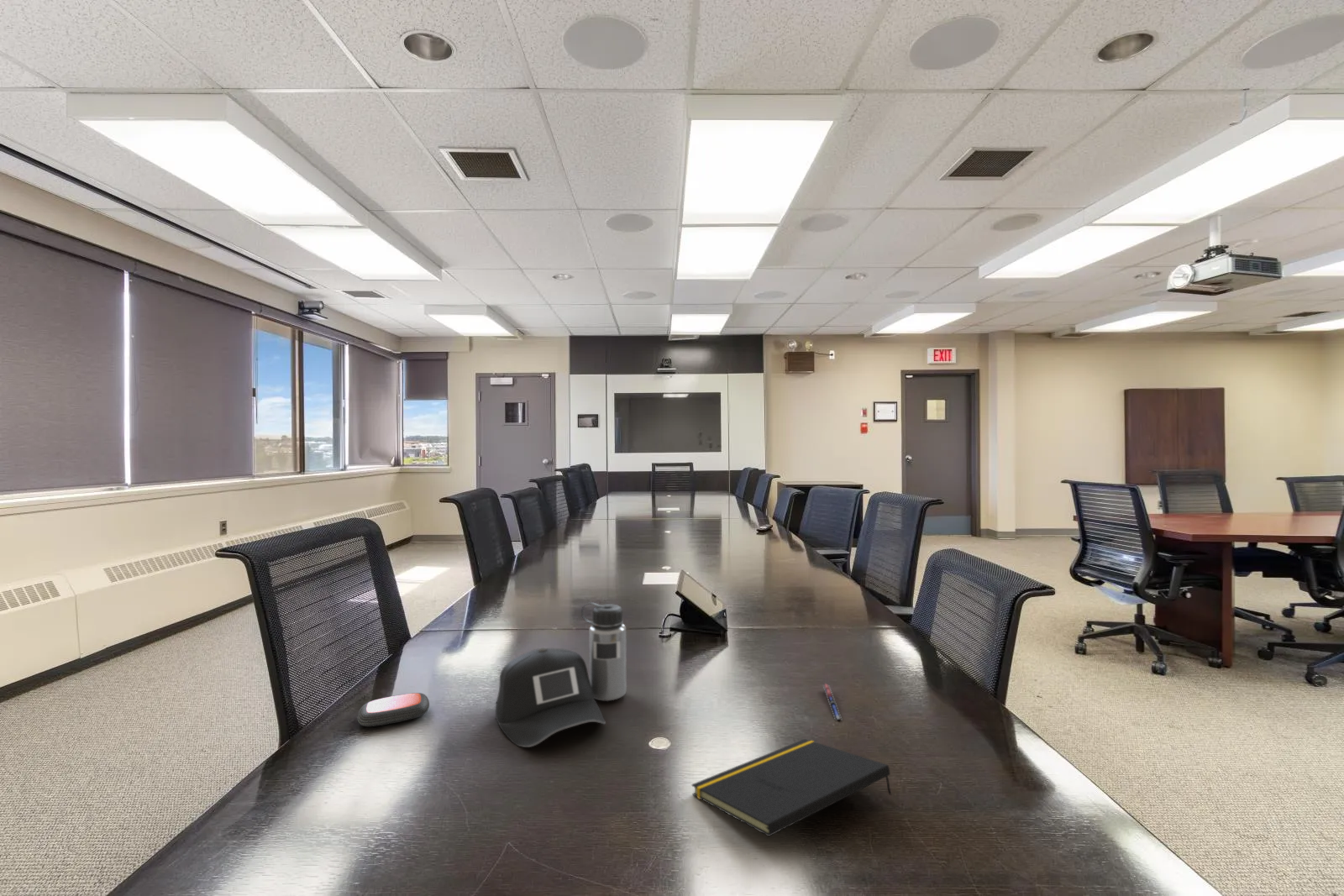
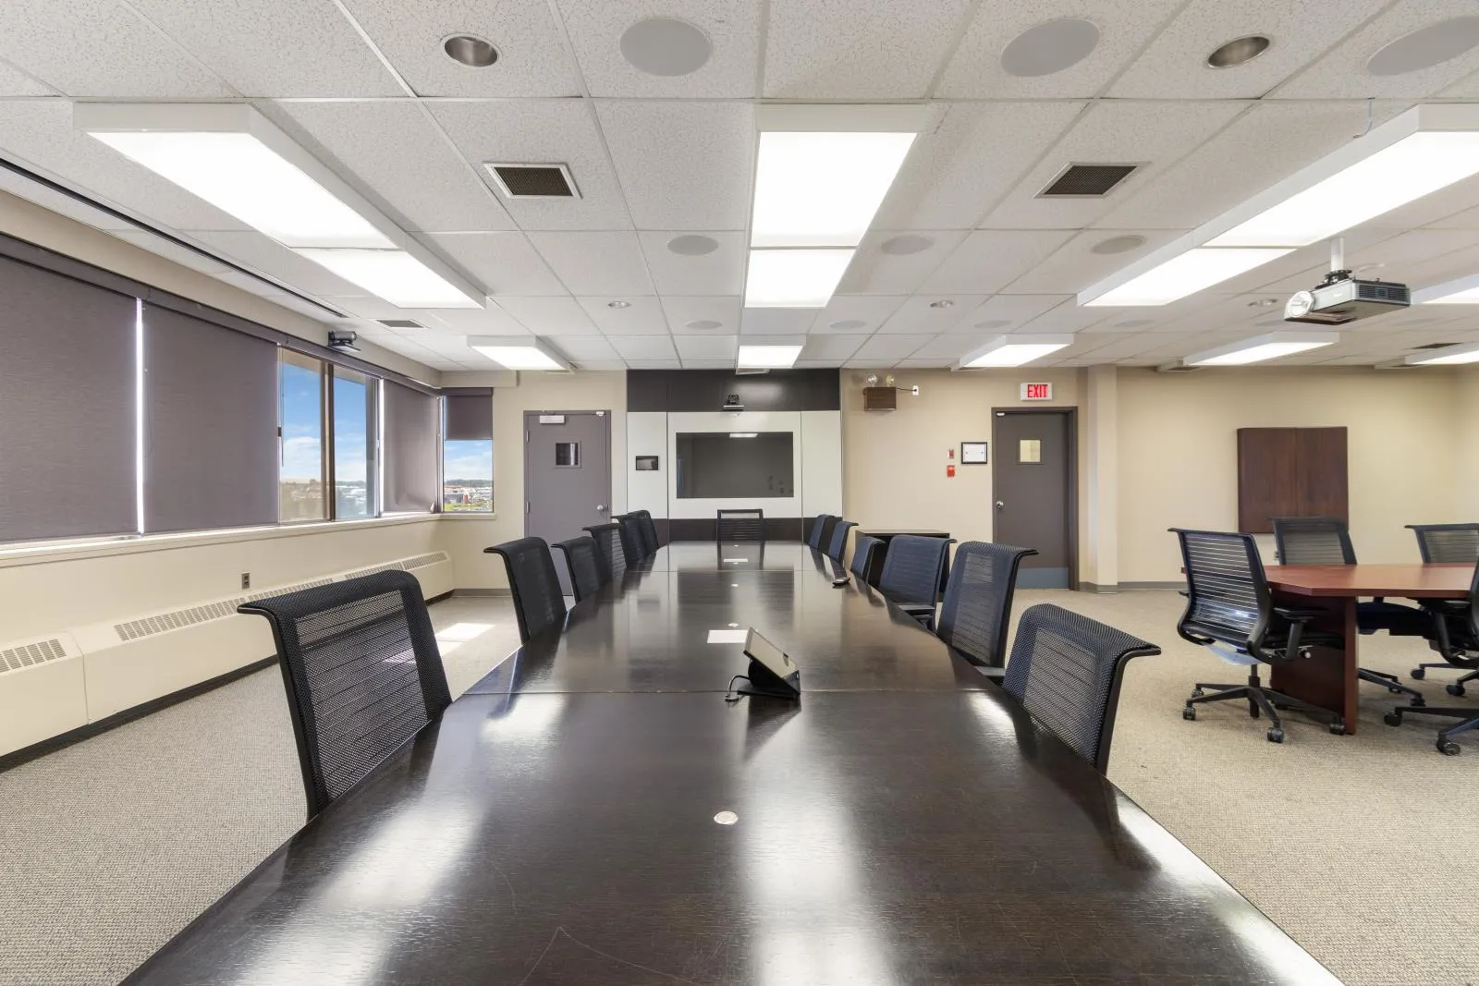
- pen [822,683,843,721]
- water bottle [495,601,627,748]
- notepad [690,738,892,837]
- remote control [357,692,430,727]
